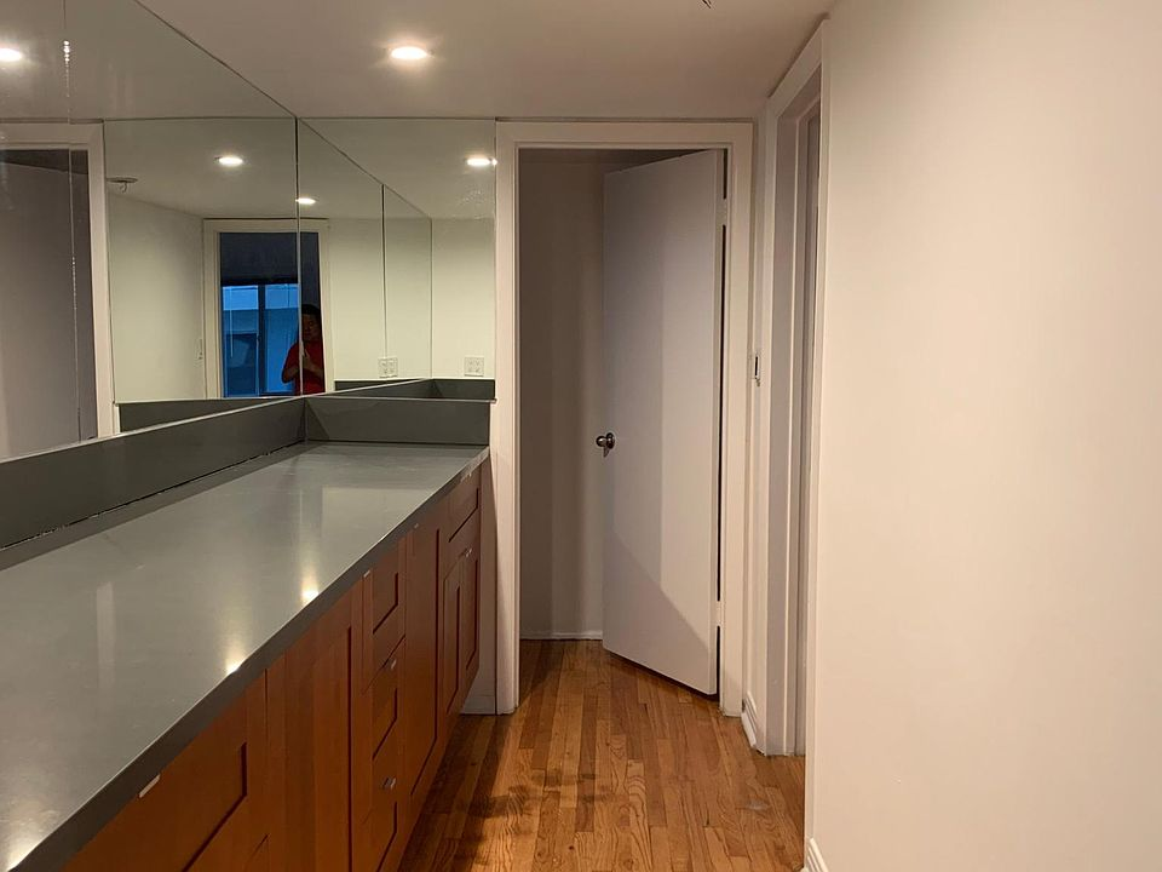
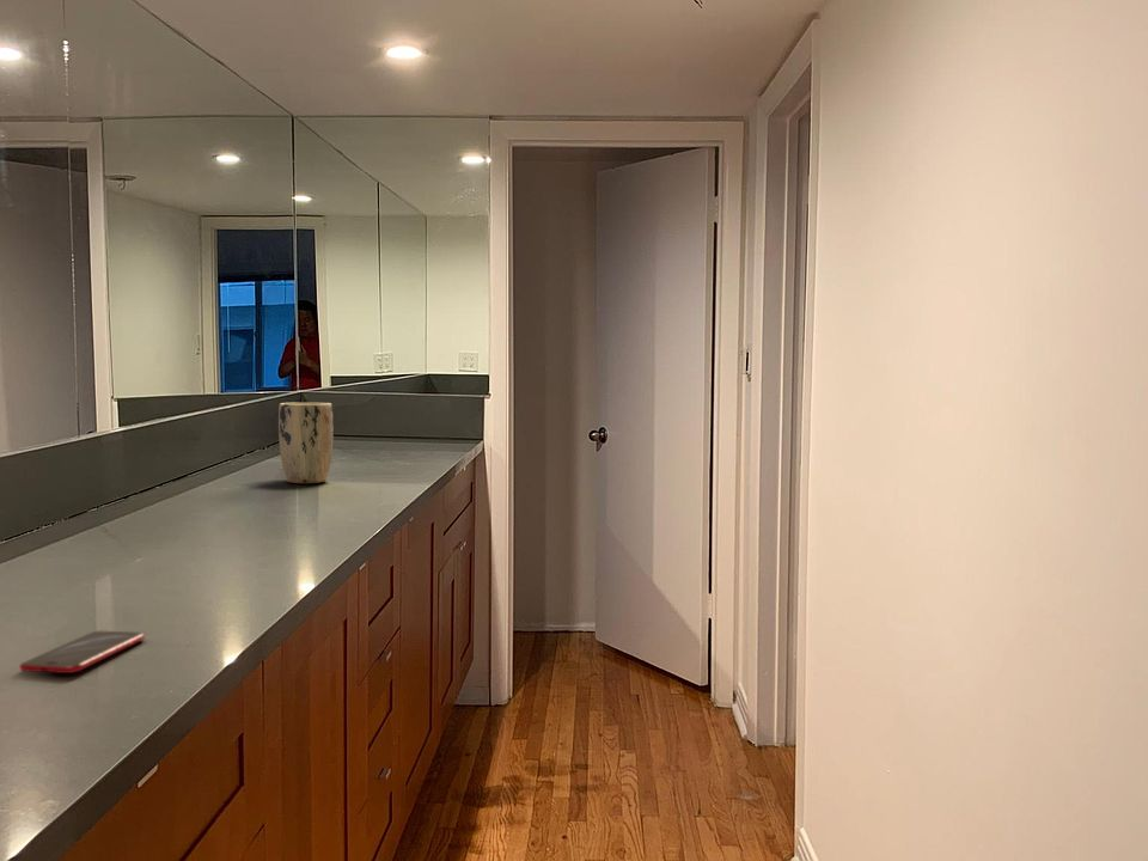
+ plant pot [277,402,335,484]
+ smartphone [18,630,146,674]
